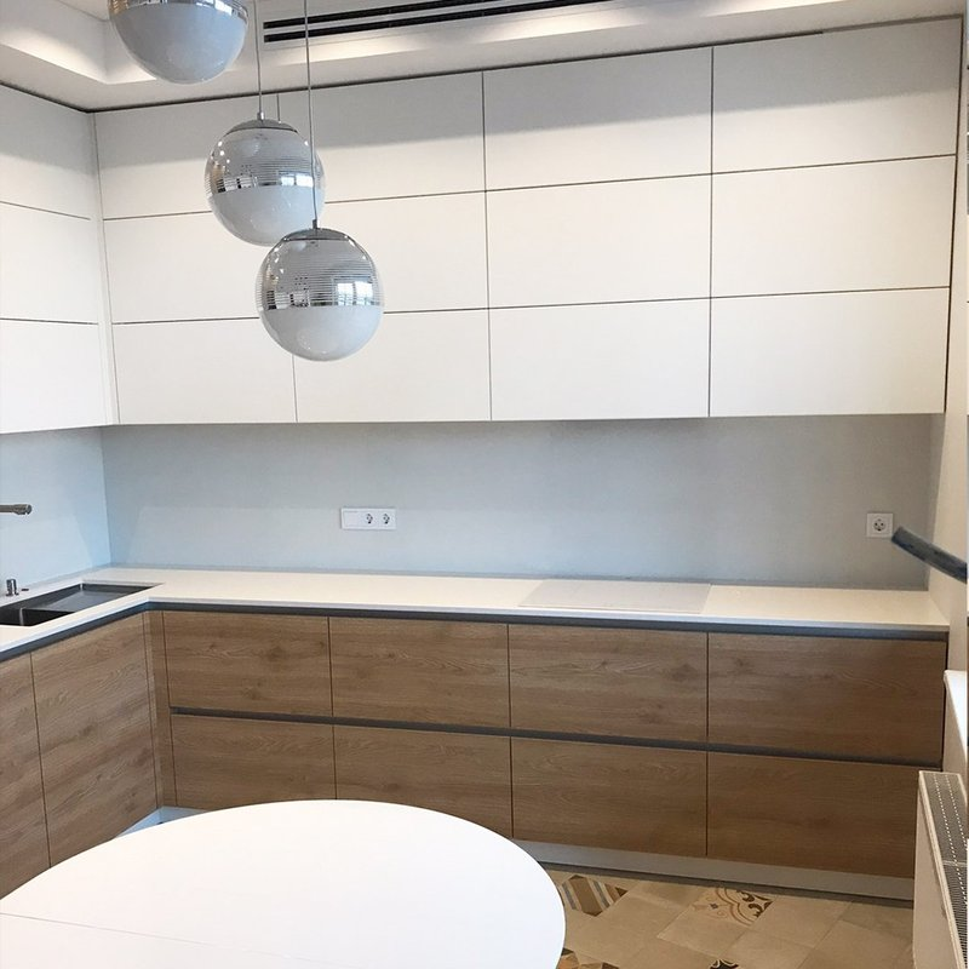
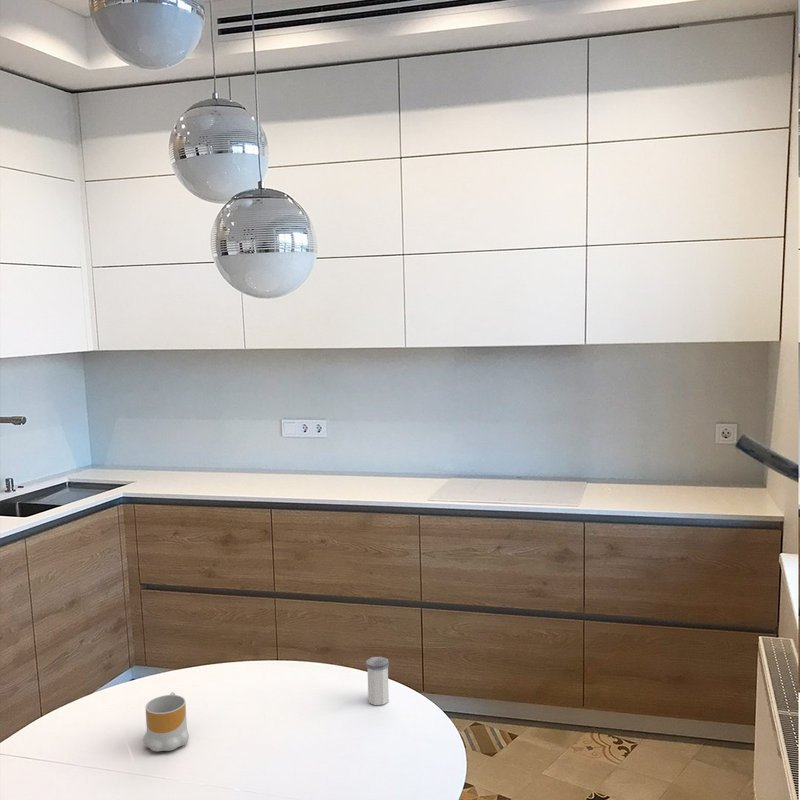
+ salt shaker [365,656,390,706]
+ mug [142,691,190,752]
